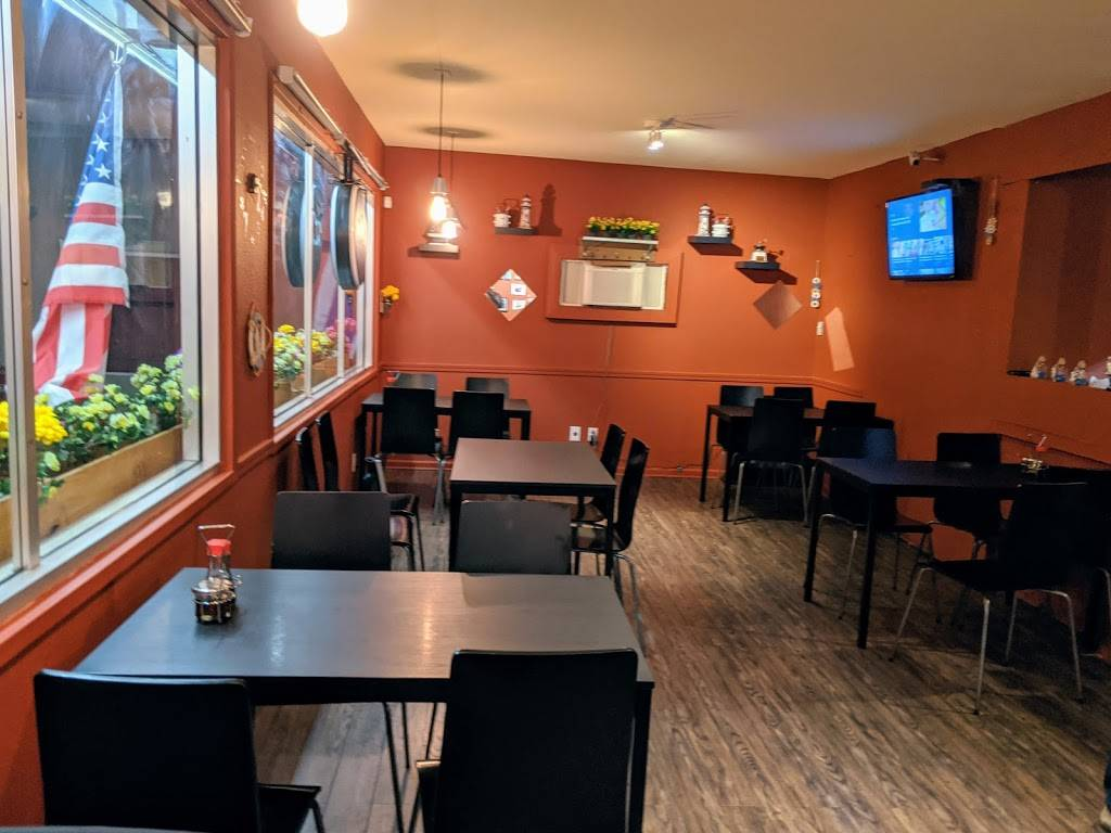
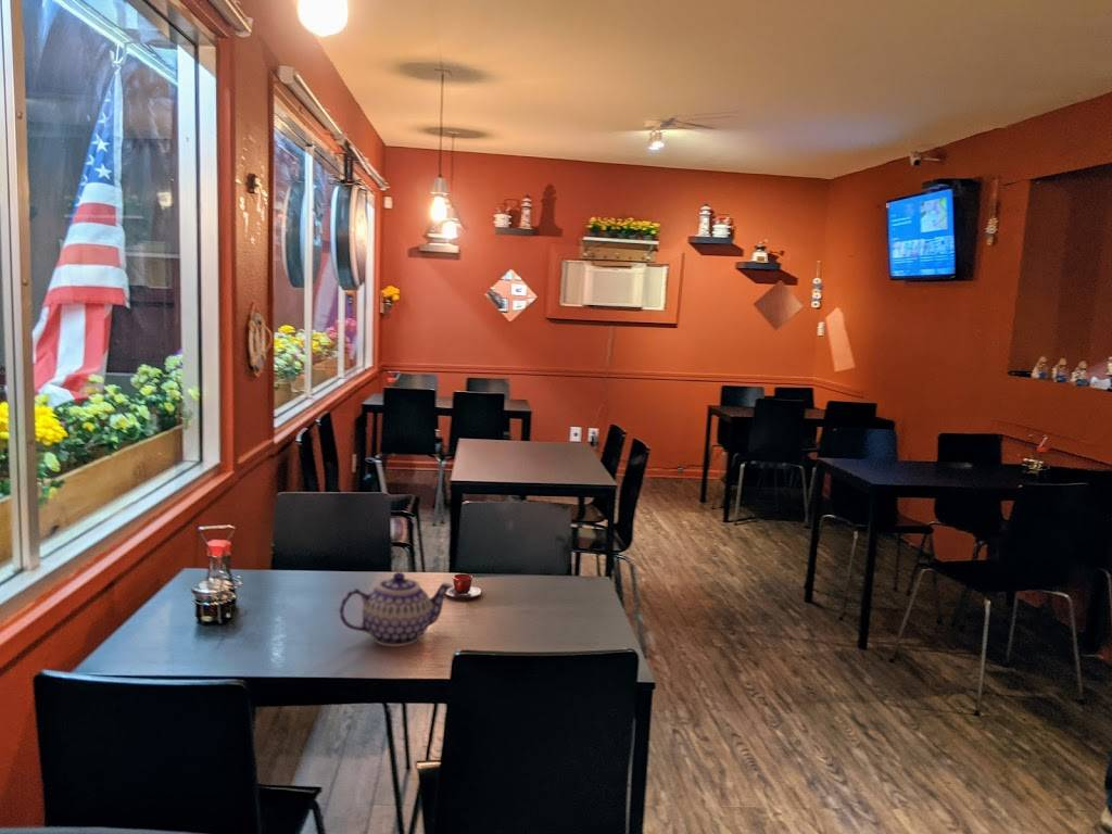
+ teacup [445,573,482,599]
+ teapot [338,571,454,647]
